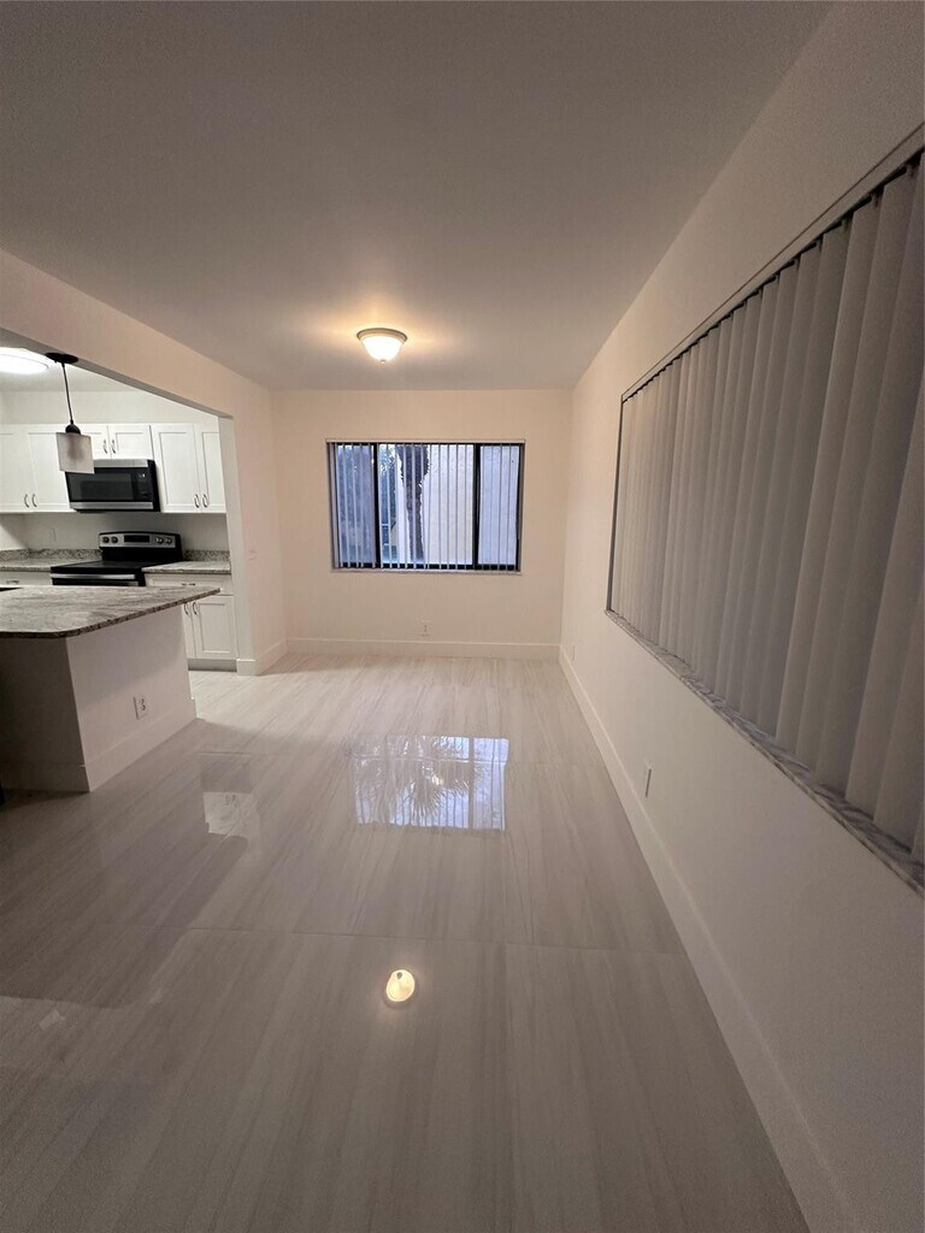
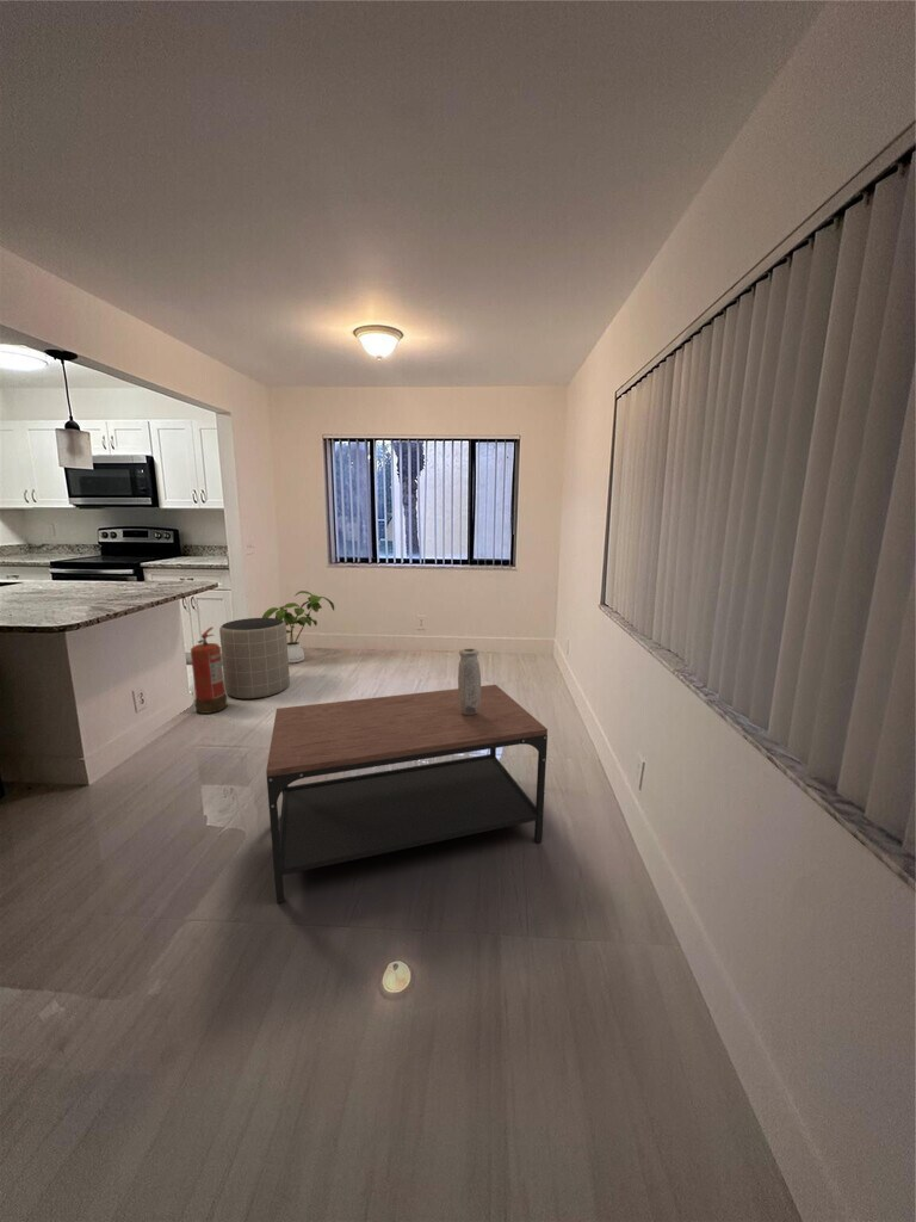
+ house plant [261,590,335,665]
+ trash can [218,617,291,699]
+ coffee table [265,684,549,905]
+ fire extinguisher [190,627,229,715]
+ vase [457,648,482,715]
